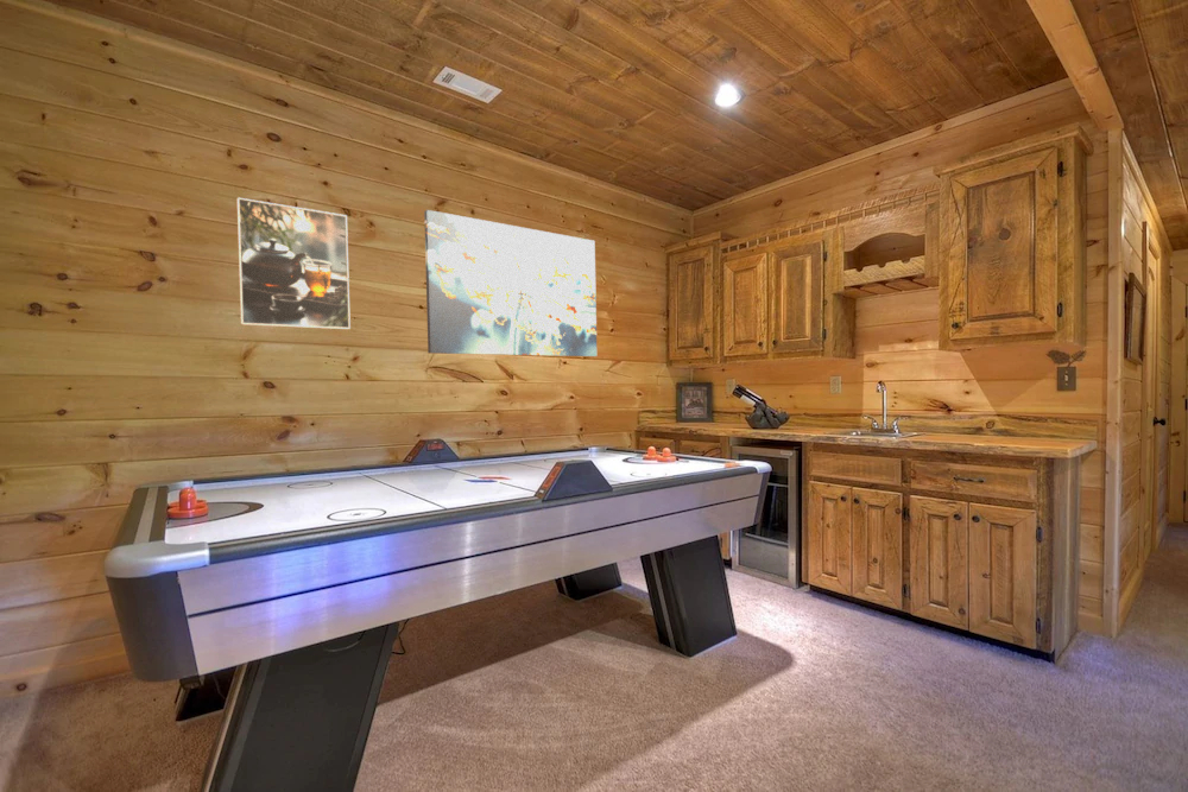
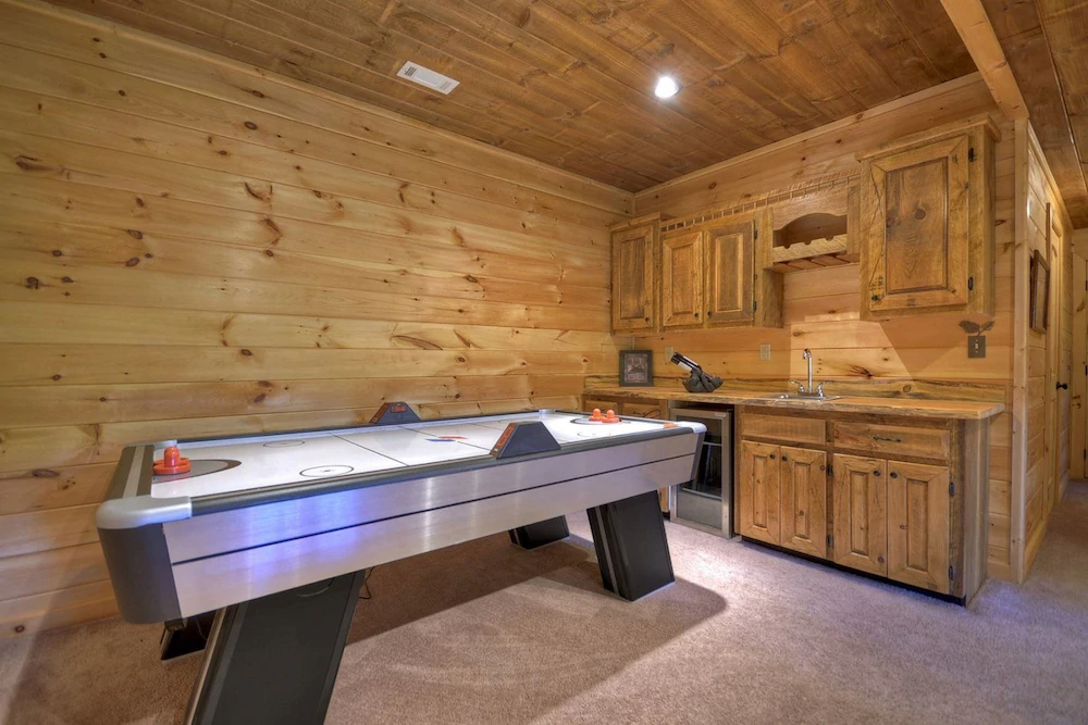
- wall art [423,209,598,357]
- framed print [235,196,352,330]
